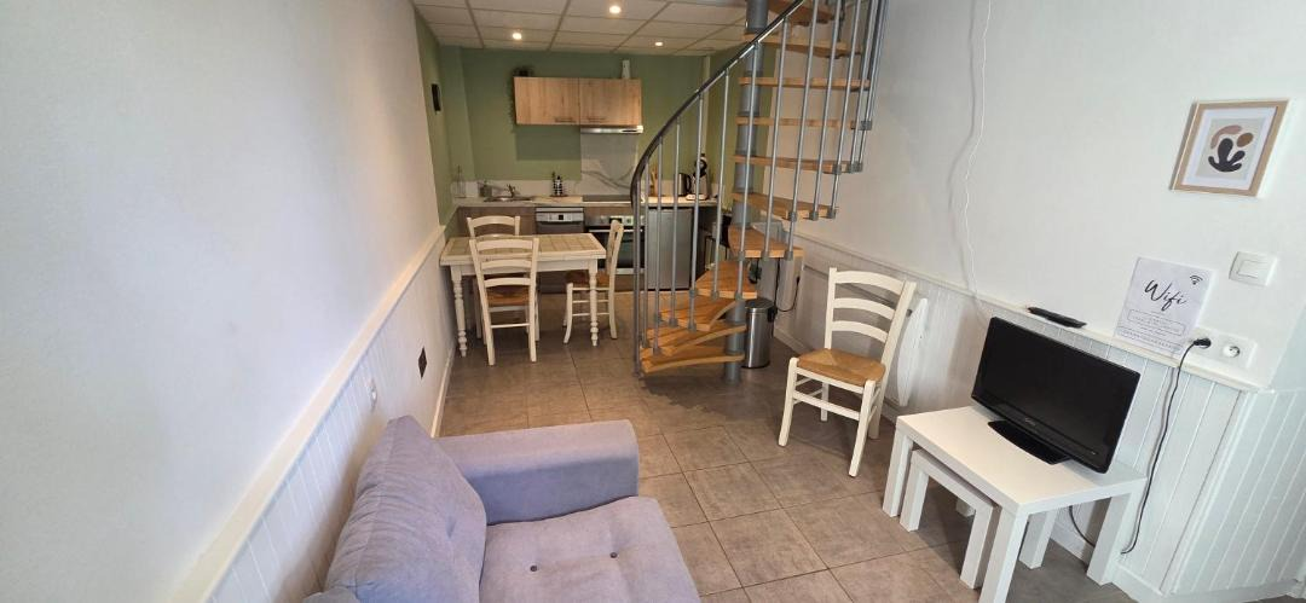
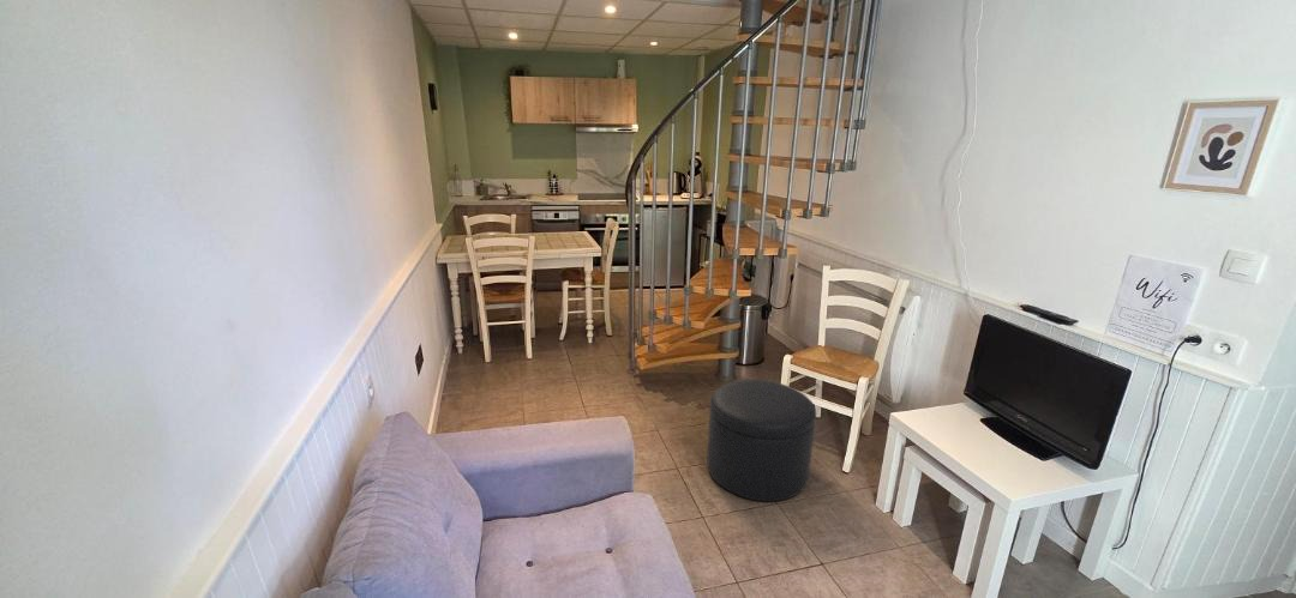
+ ottoman [706,379,817,502]
